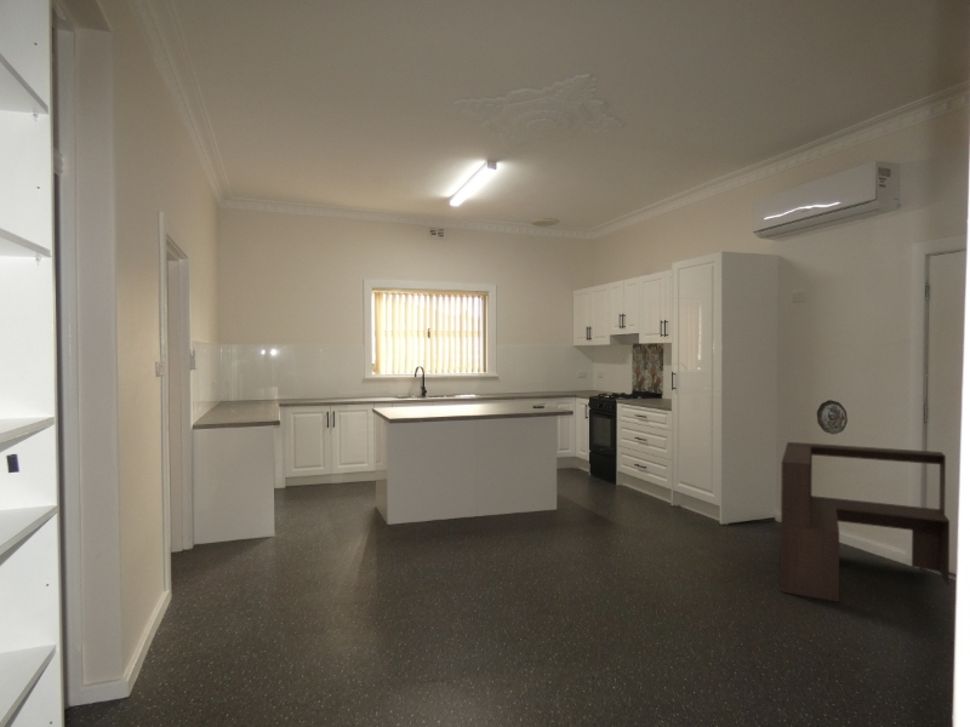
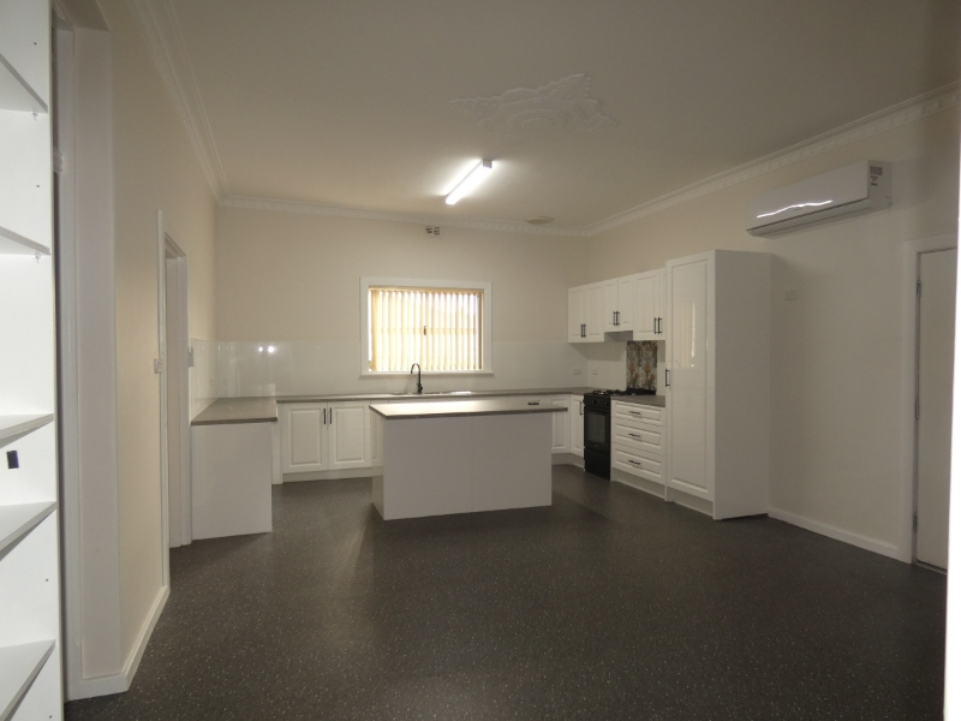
- bench [780,441,951,603]
- decorative plate [816,399,849,435]
